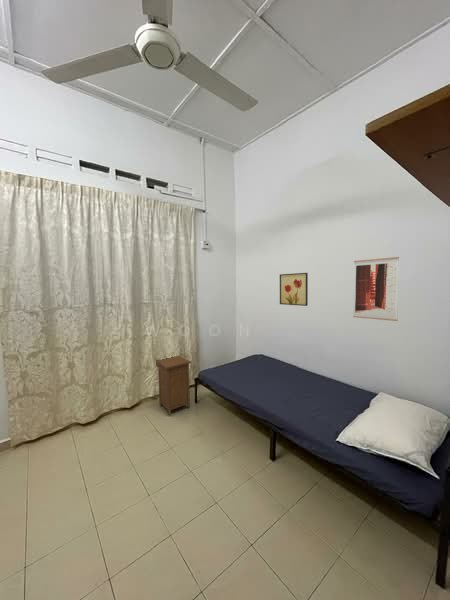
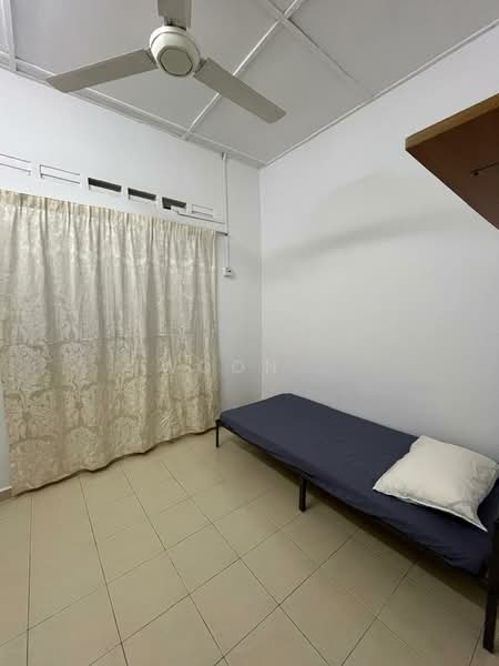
- wall art [352,256,400,322]
- nightstand [155,355,192,416]
- wall art [279,272,309,307]
